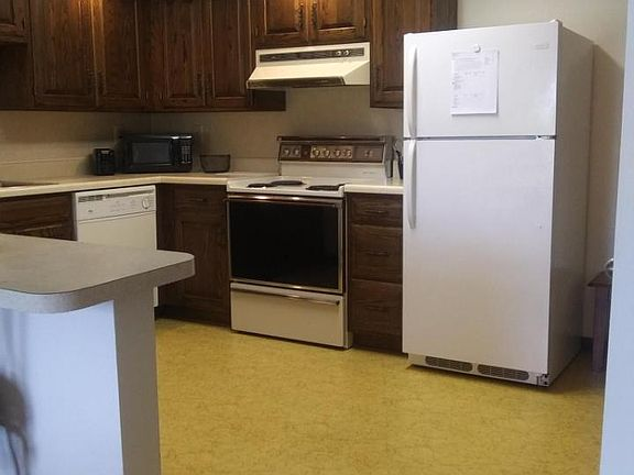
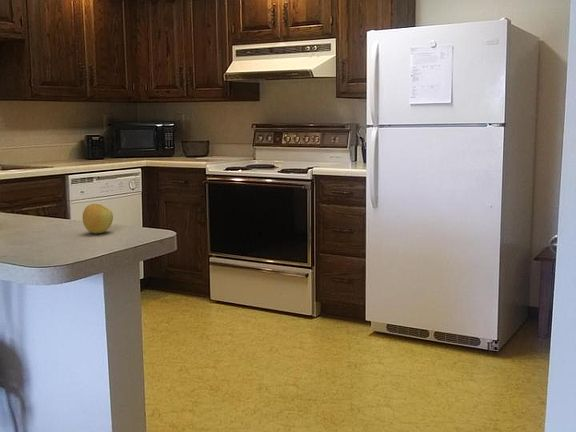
+ apple [82,203,114,235]
